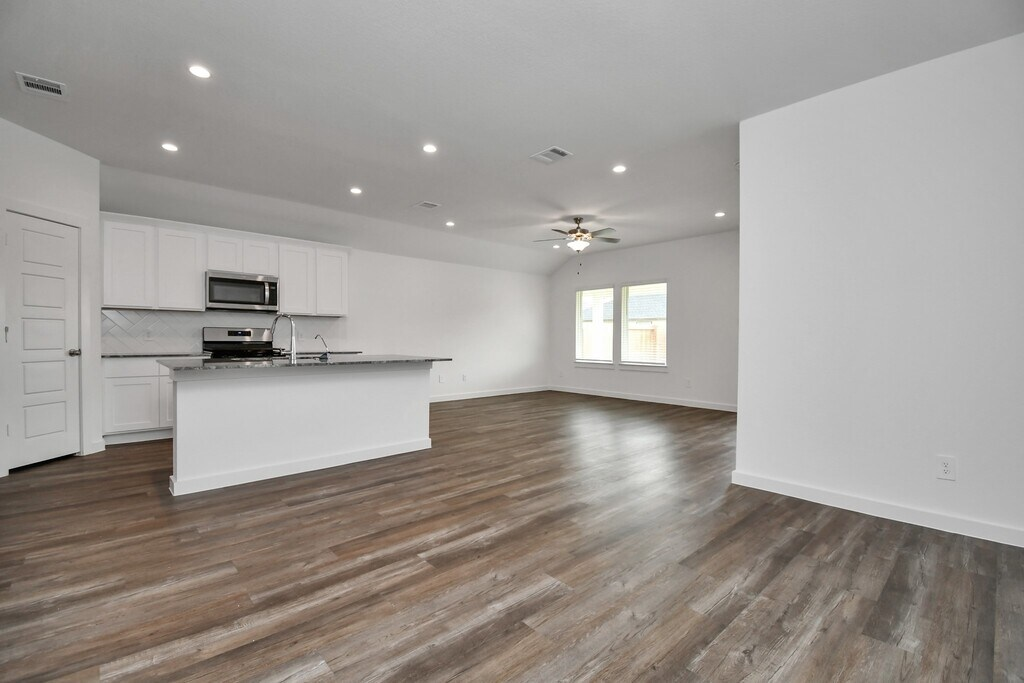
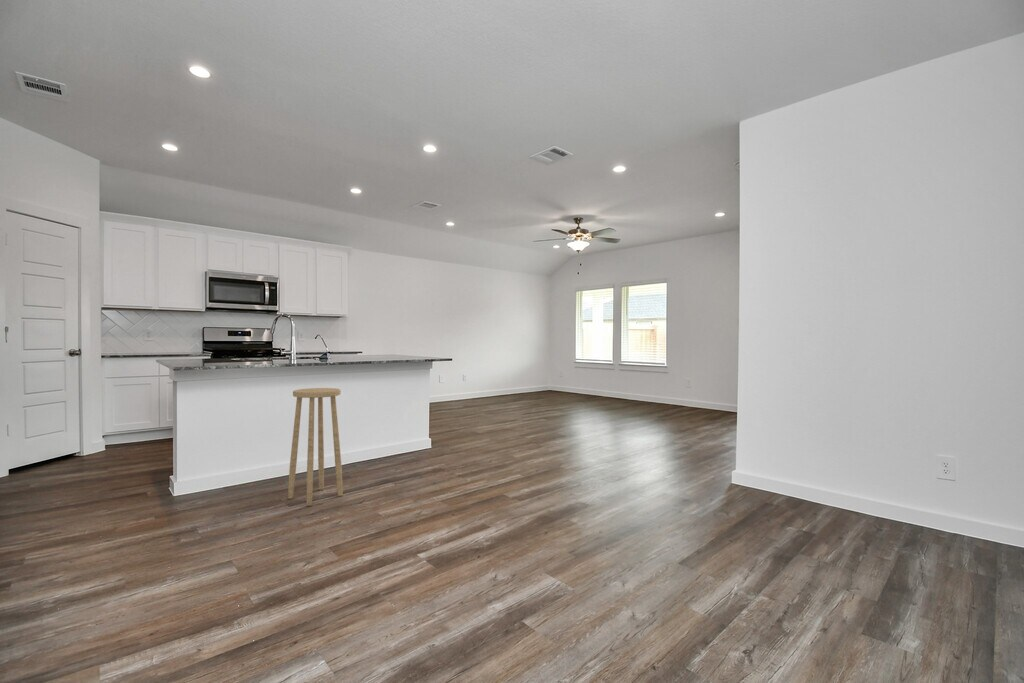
+ stool [287,387,344,507]
